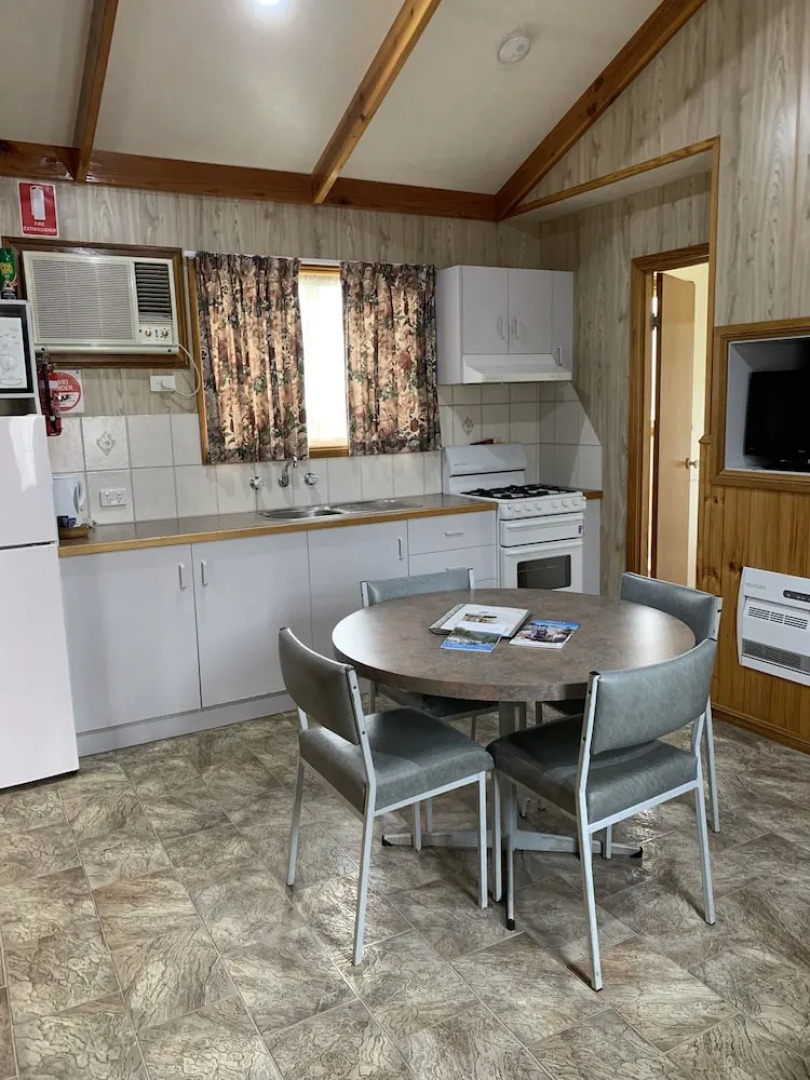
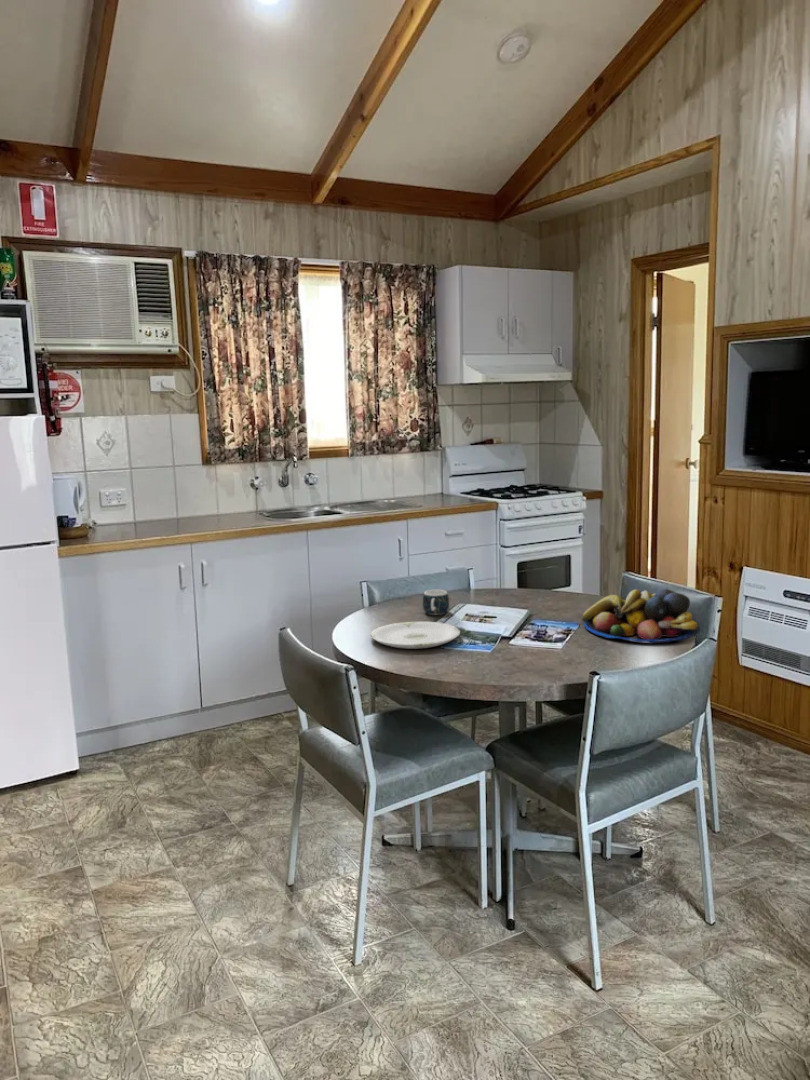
+ plate [369,621,461,650]
+ fruit bowl [581,588,702,643]
+ mug [422,589,450,616]
